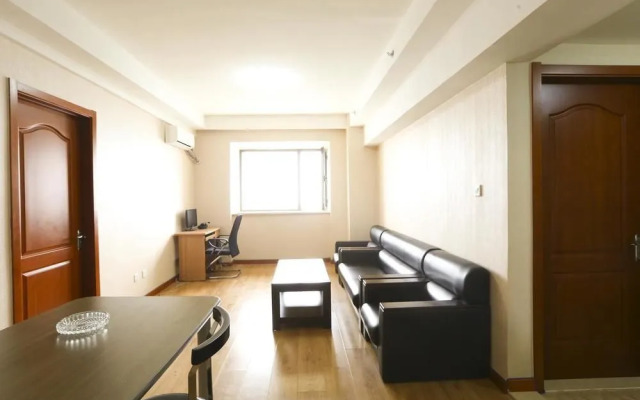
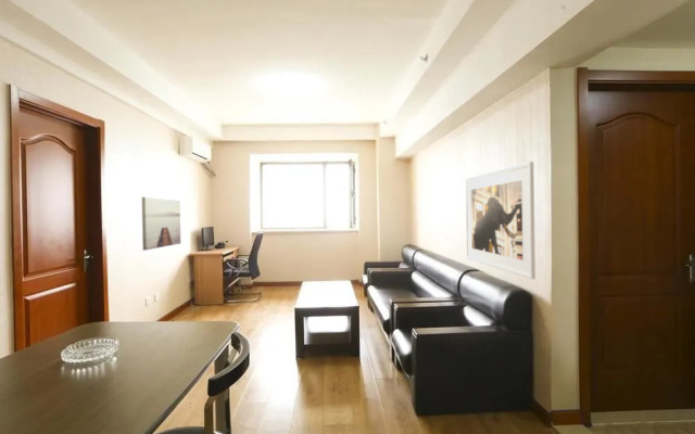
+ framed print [464,161,536,280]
+ wall art [141,196,181,252]
